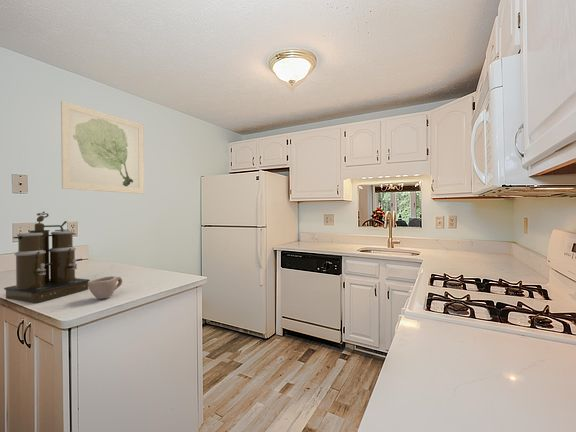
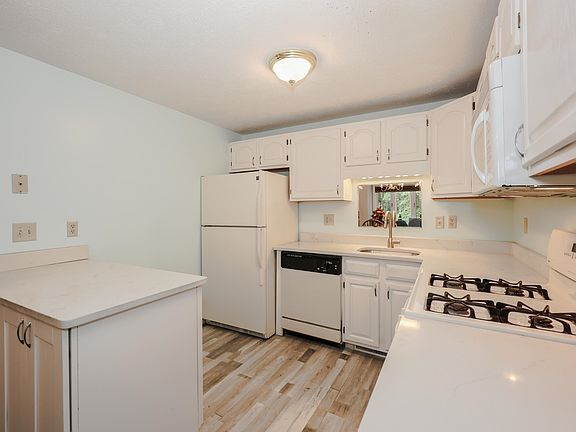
- cup [88,275,123,300]
- wall art [60,100,145,195]
- coffee maker [3,211,91,303]
